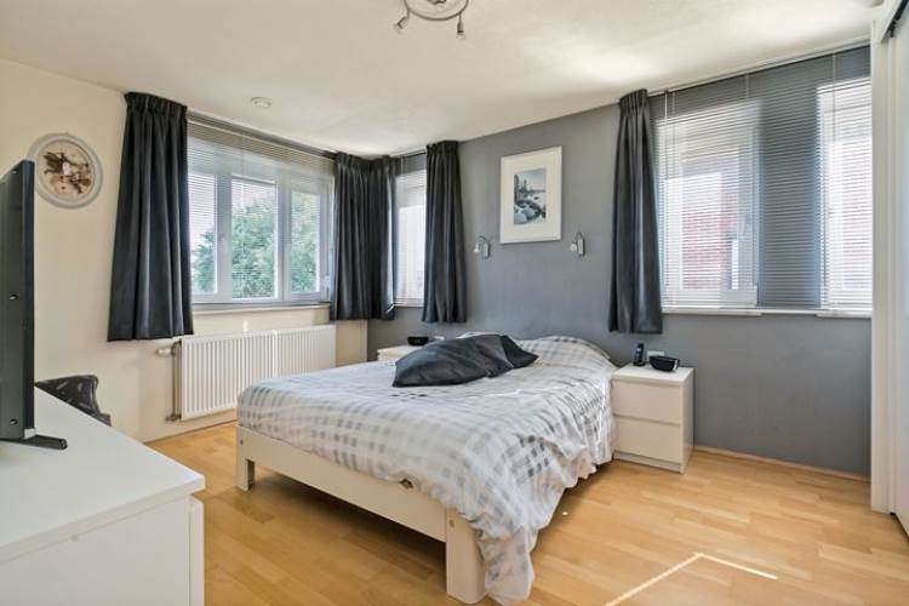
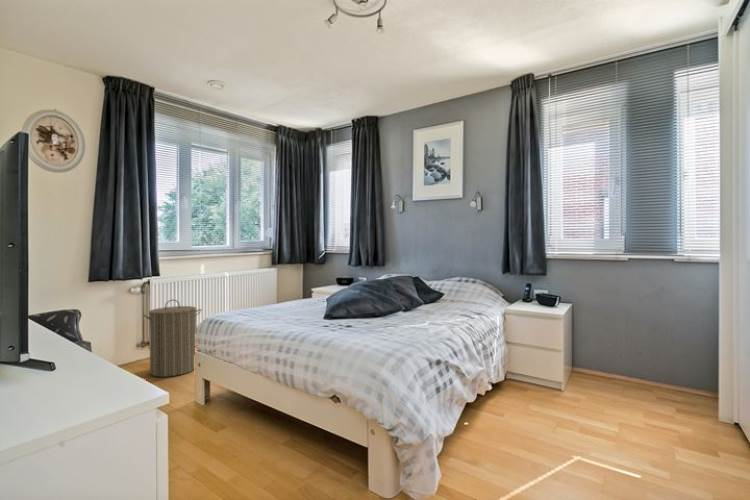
+ laundry hamper [142,299,202,378]
